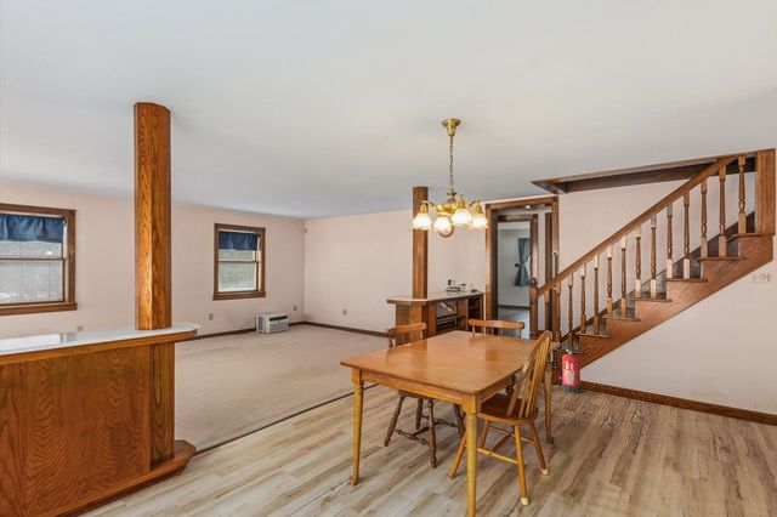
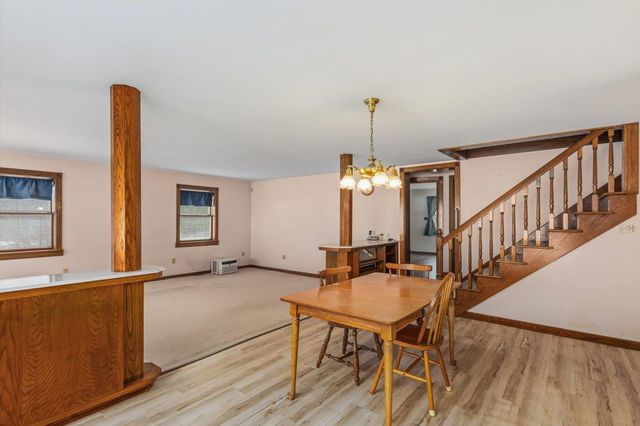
- fire extinguisher [554,343,584,394]
